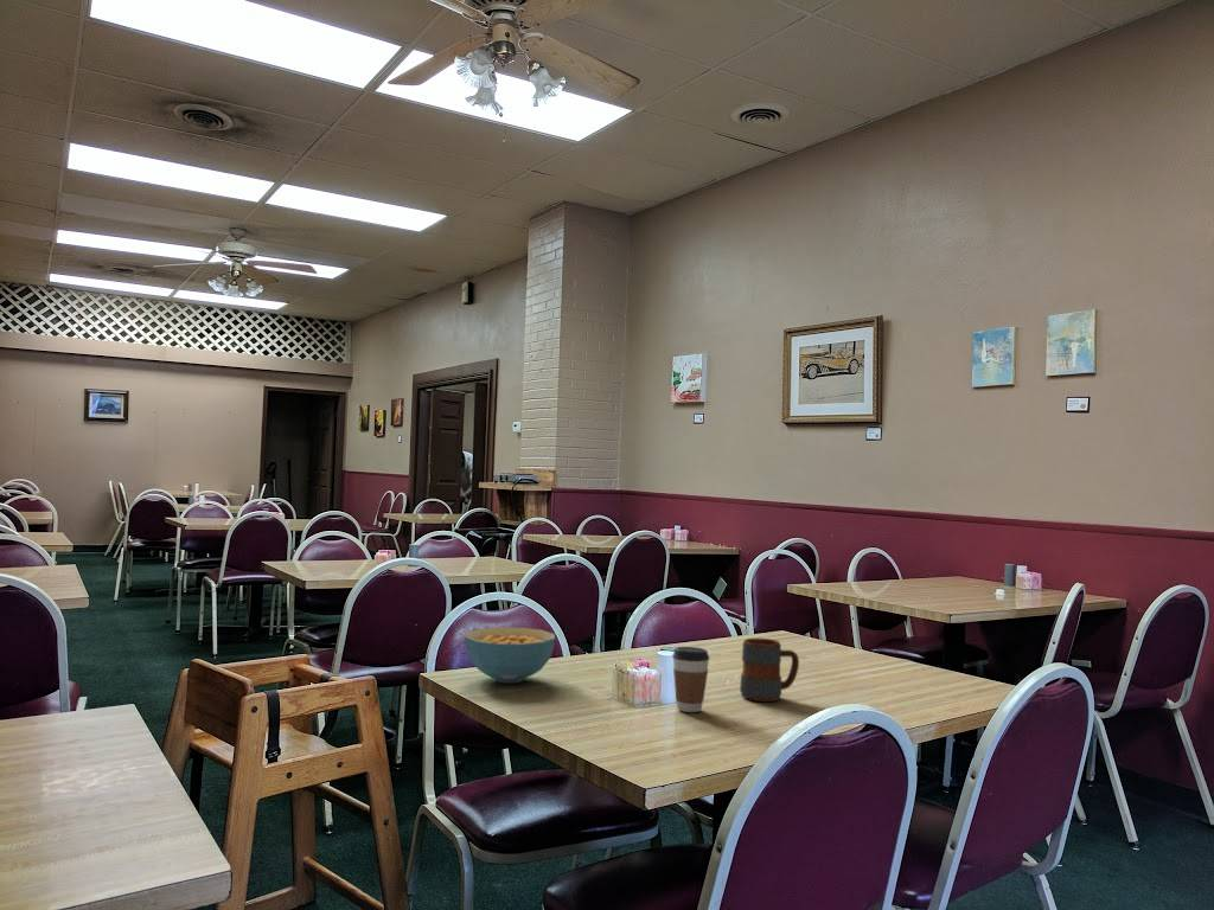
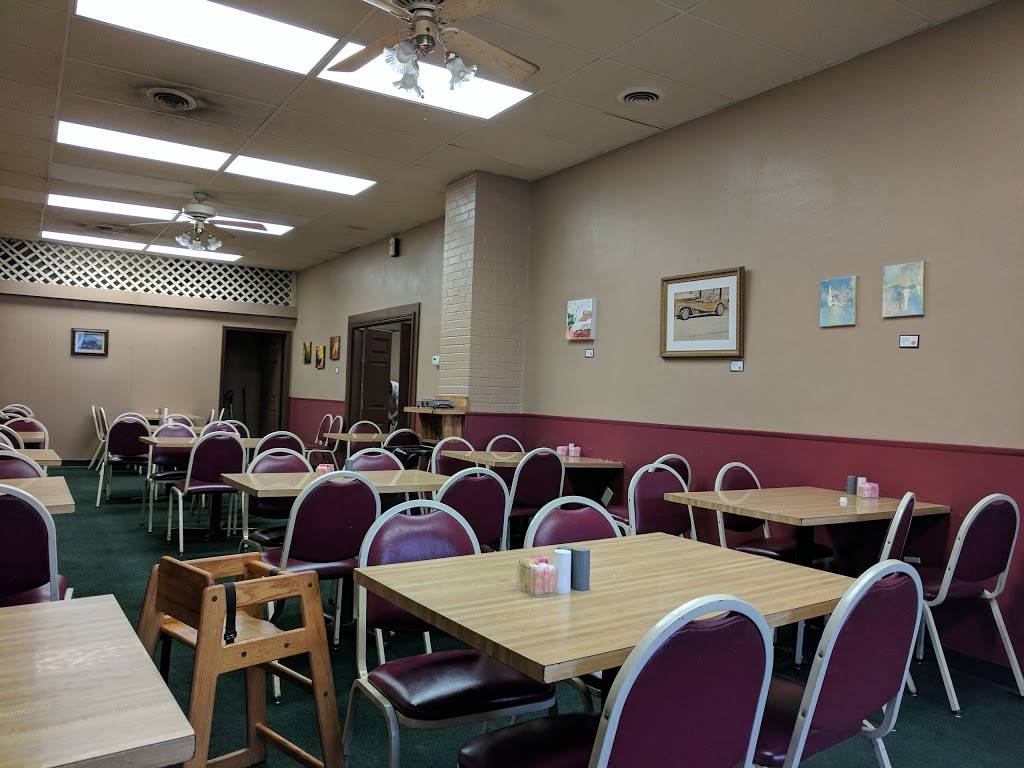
- mug [739,637,800,703]
- coffee cup [671,646,711,713]
- cereal bowl [465,627,556,684]
